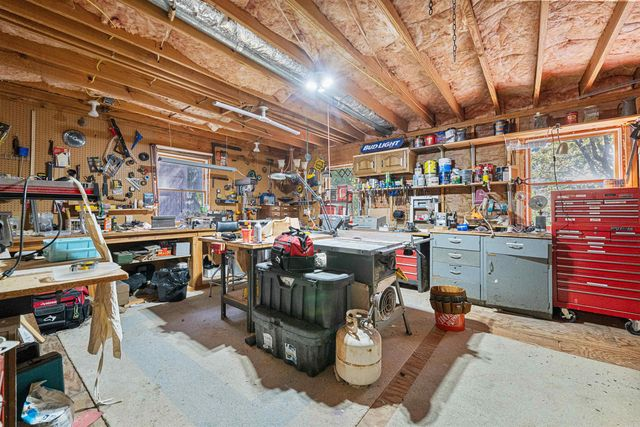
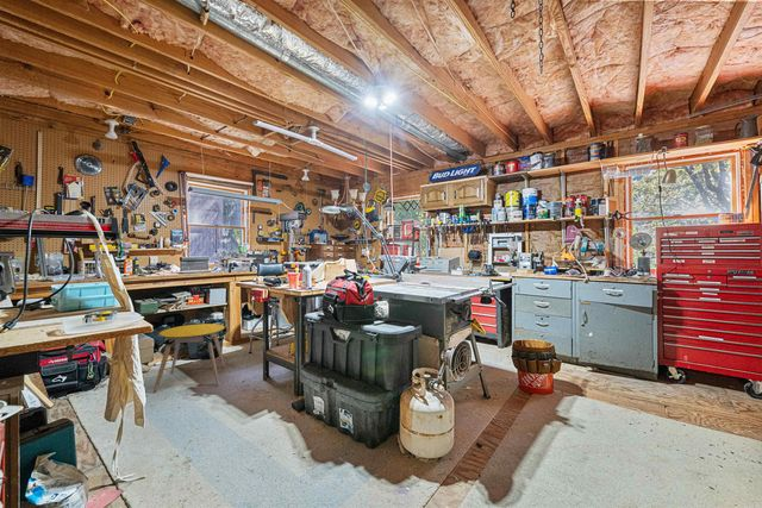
+ stool [152,322,226,394]
